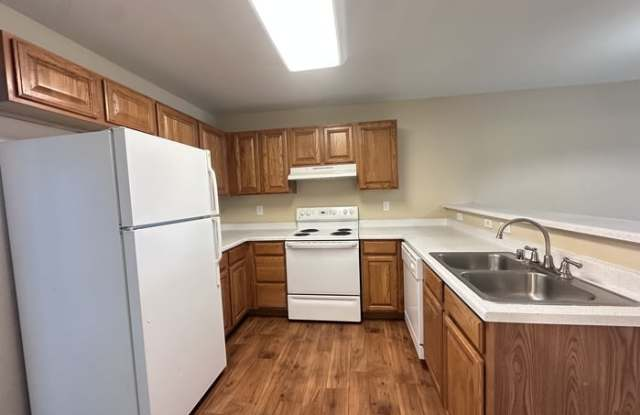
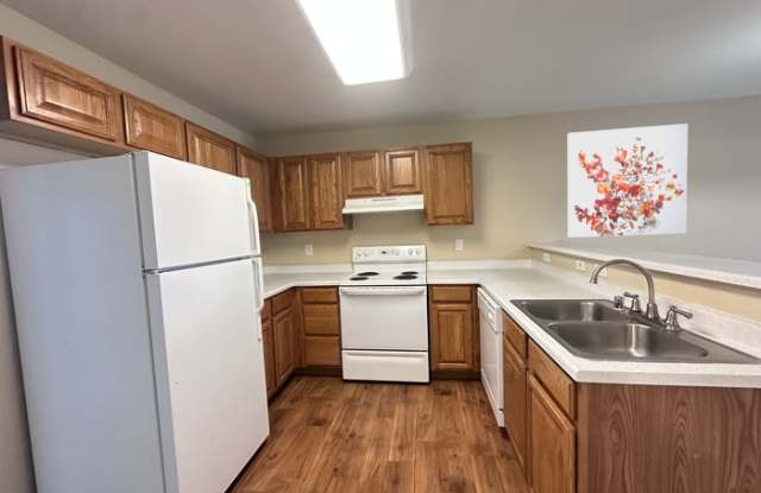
+ wall art [566,122,688,239]
